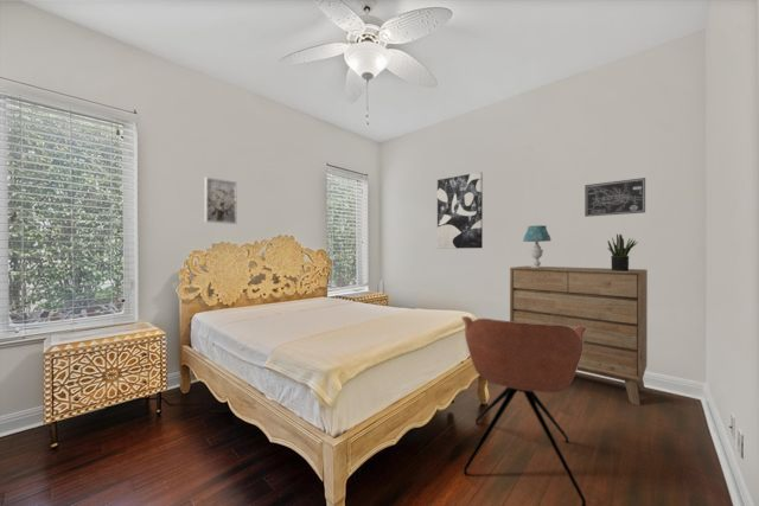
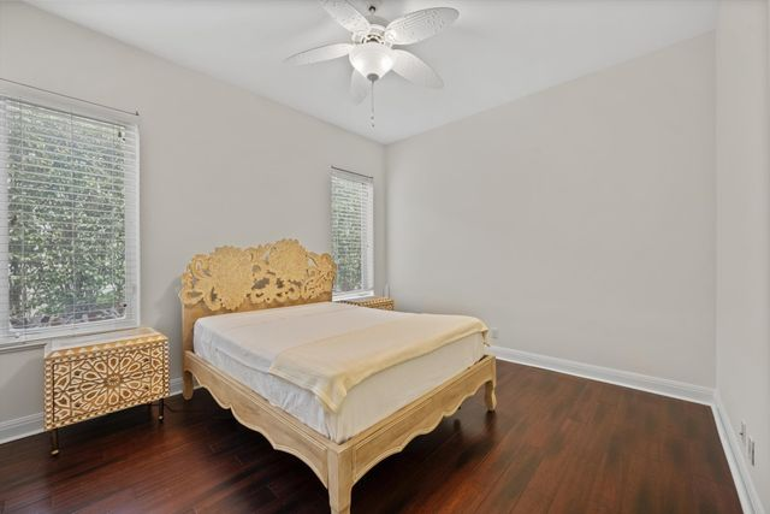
- wall art [204,175,238,225]
- wall art [436,171,484,250]
- potted plant [606,233,639,271]
- armchair [460,315,587,506]
- dresser [509,265,649,406]
- wall art [583,177,646,218]
- table lamp [522,224,551,268]
